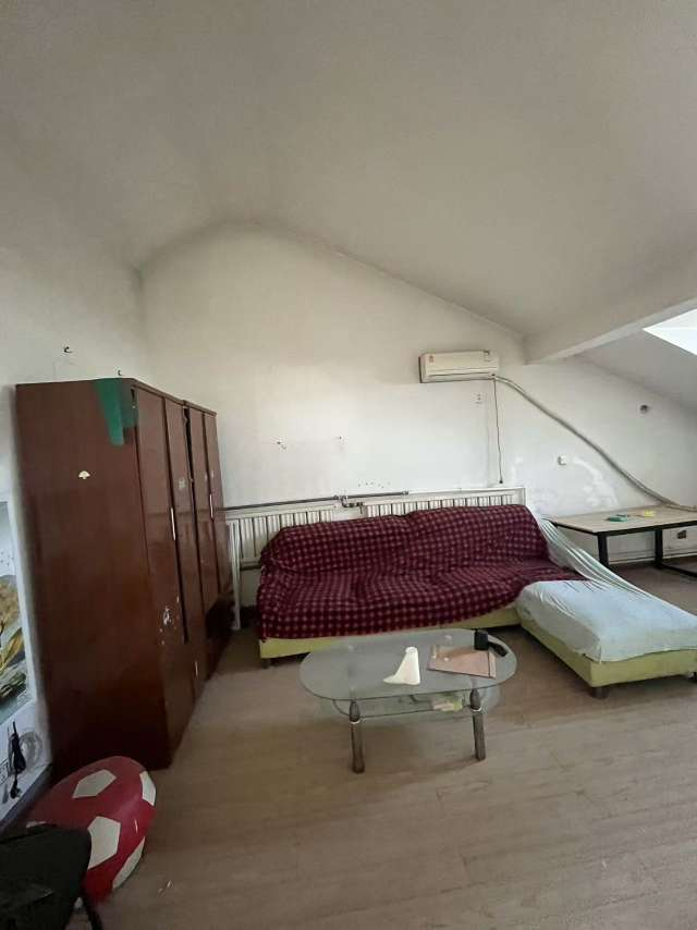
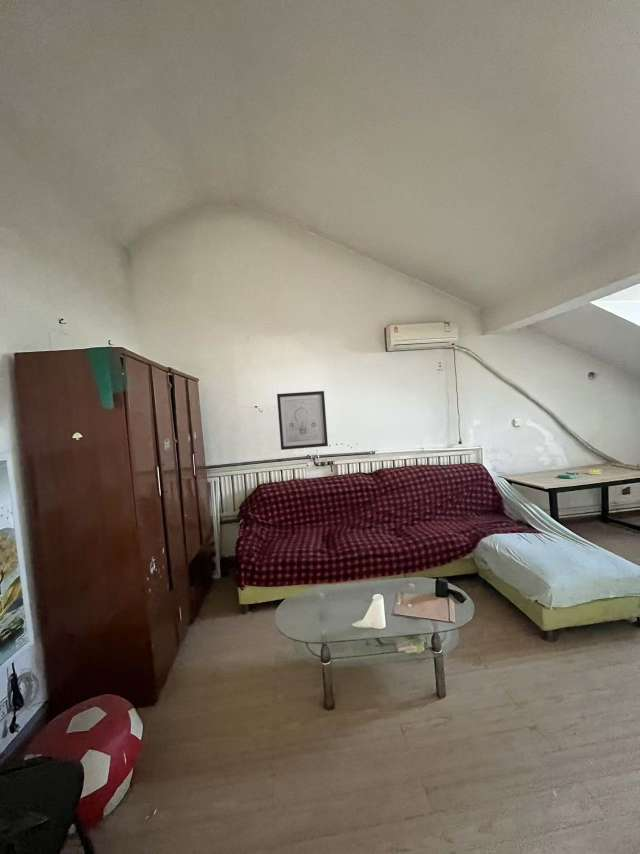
+ wall art [276,390,329,451]
